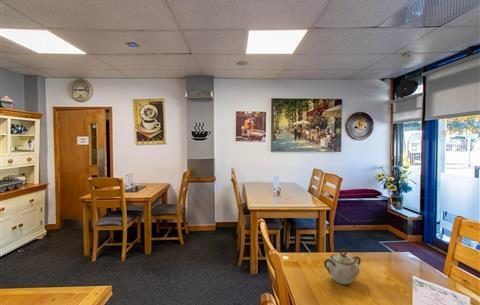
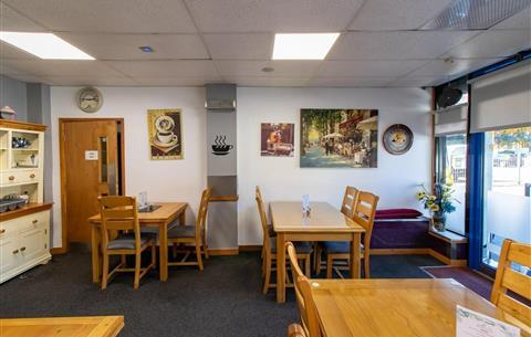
- sugar bowl [323,247,362,285]
